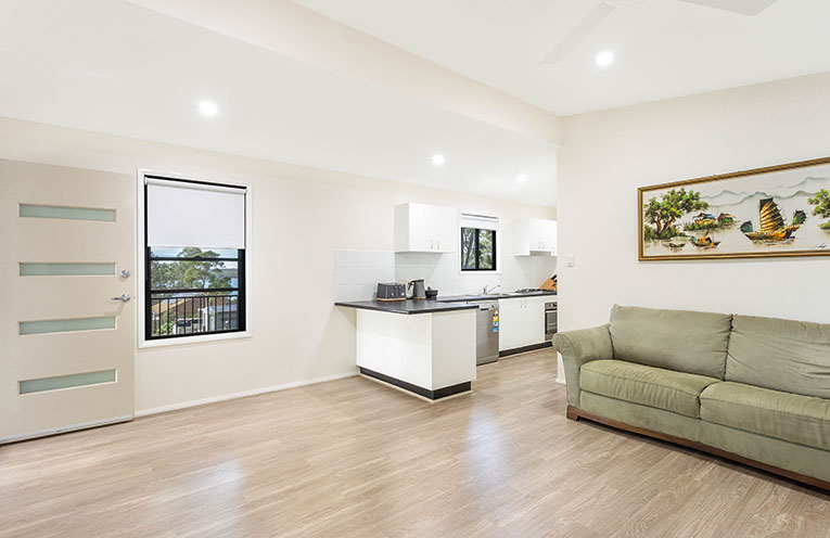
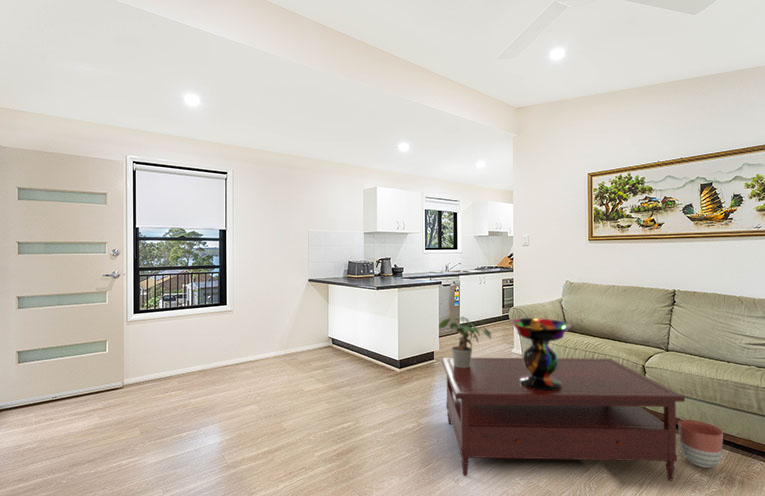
+ coffee table [440,356,686,482]
+ planter [678,419,724,469]
+ decorative bowl [509,317,572,390]
+ potted plant [438,316,492,368]
